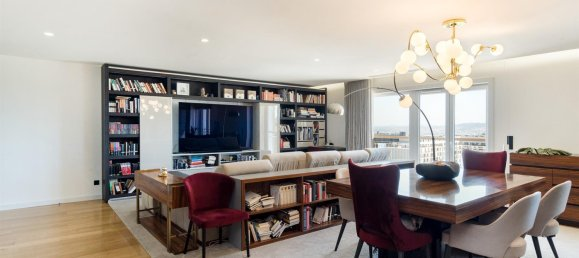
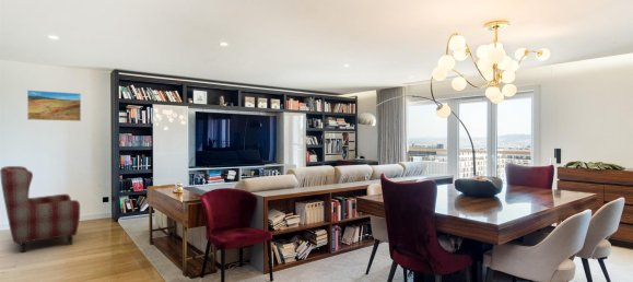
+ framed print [26,90,82,122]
+ armchair [0,165,81,254]
